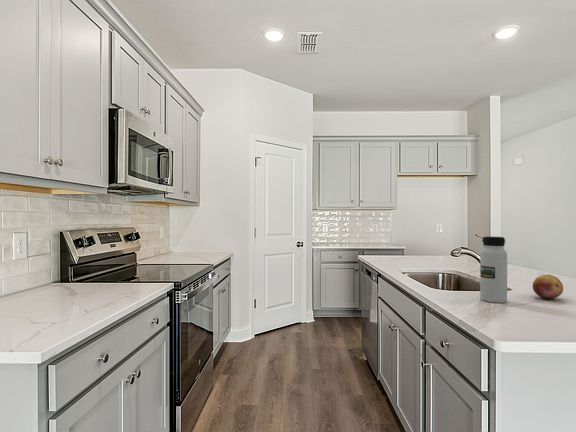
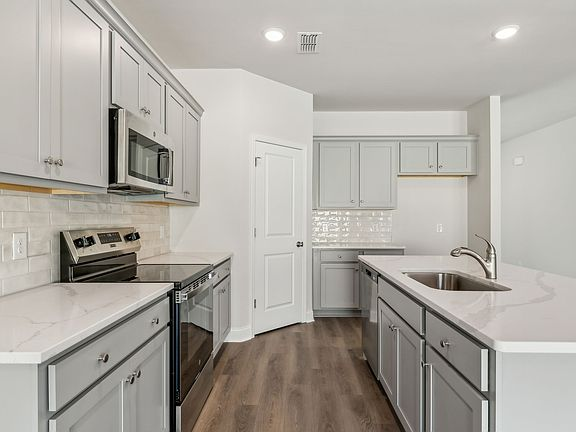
- fruit [532,274,564,300]
- water bottle [479,236,508,304]
